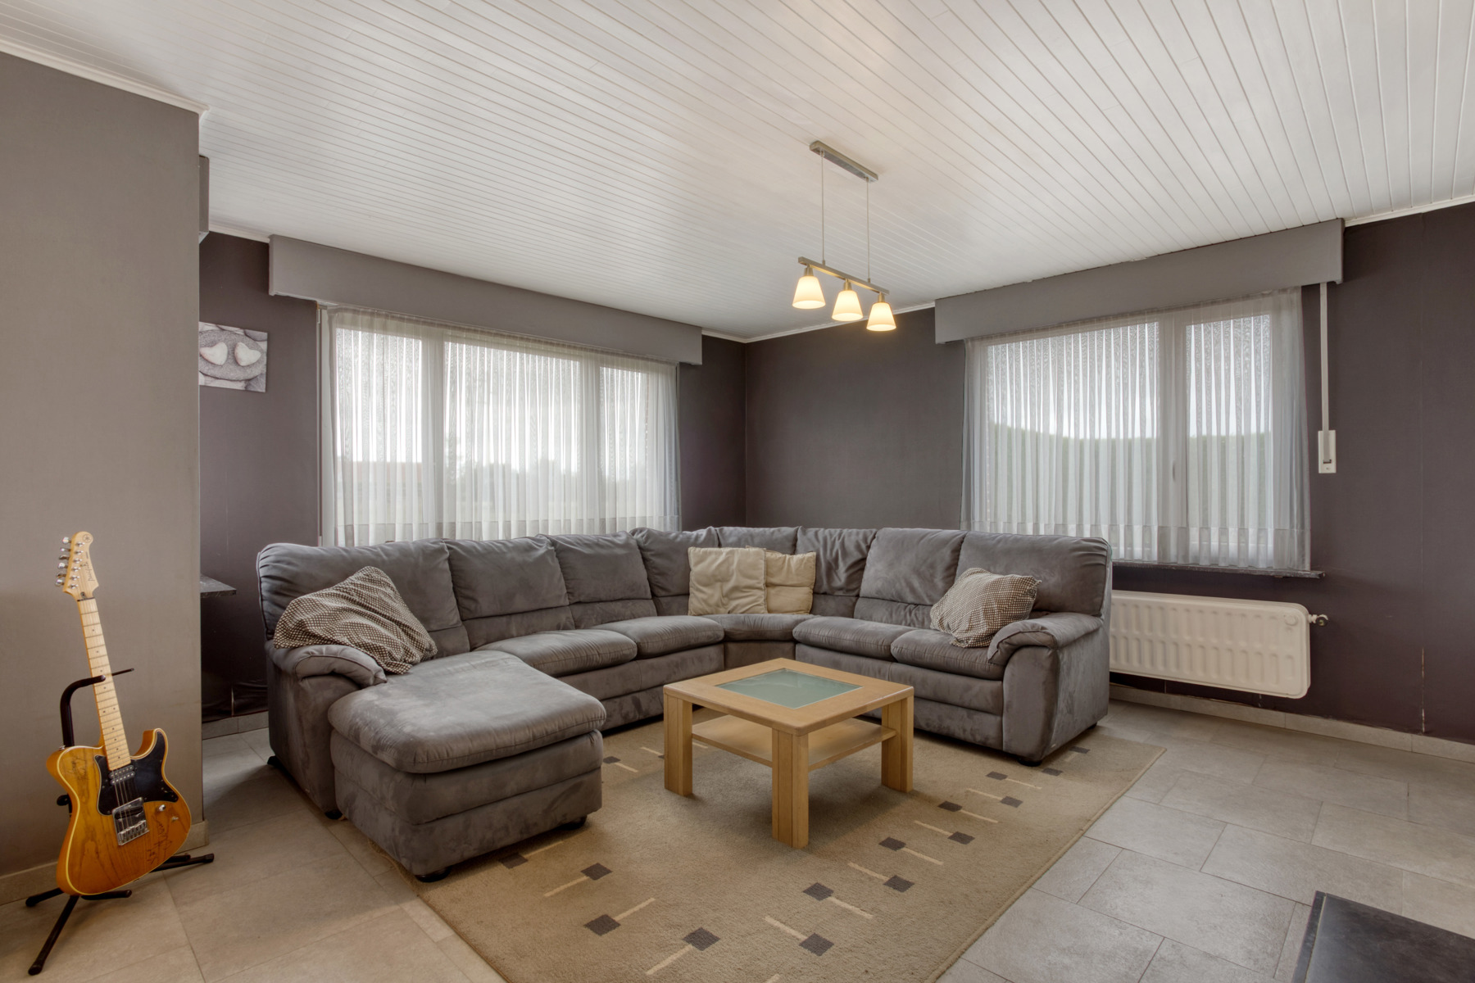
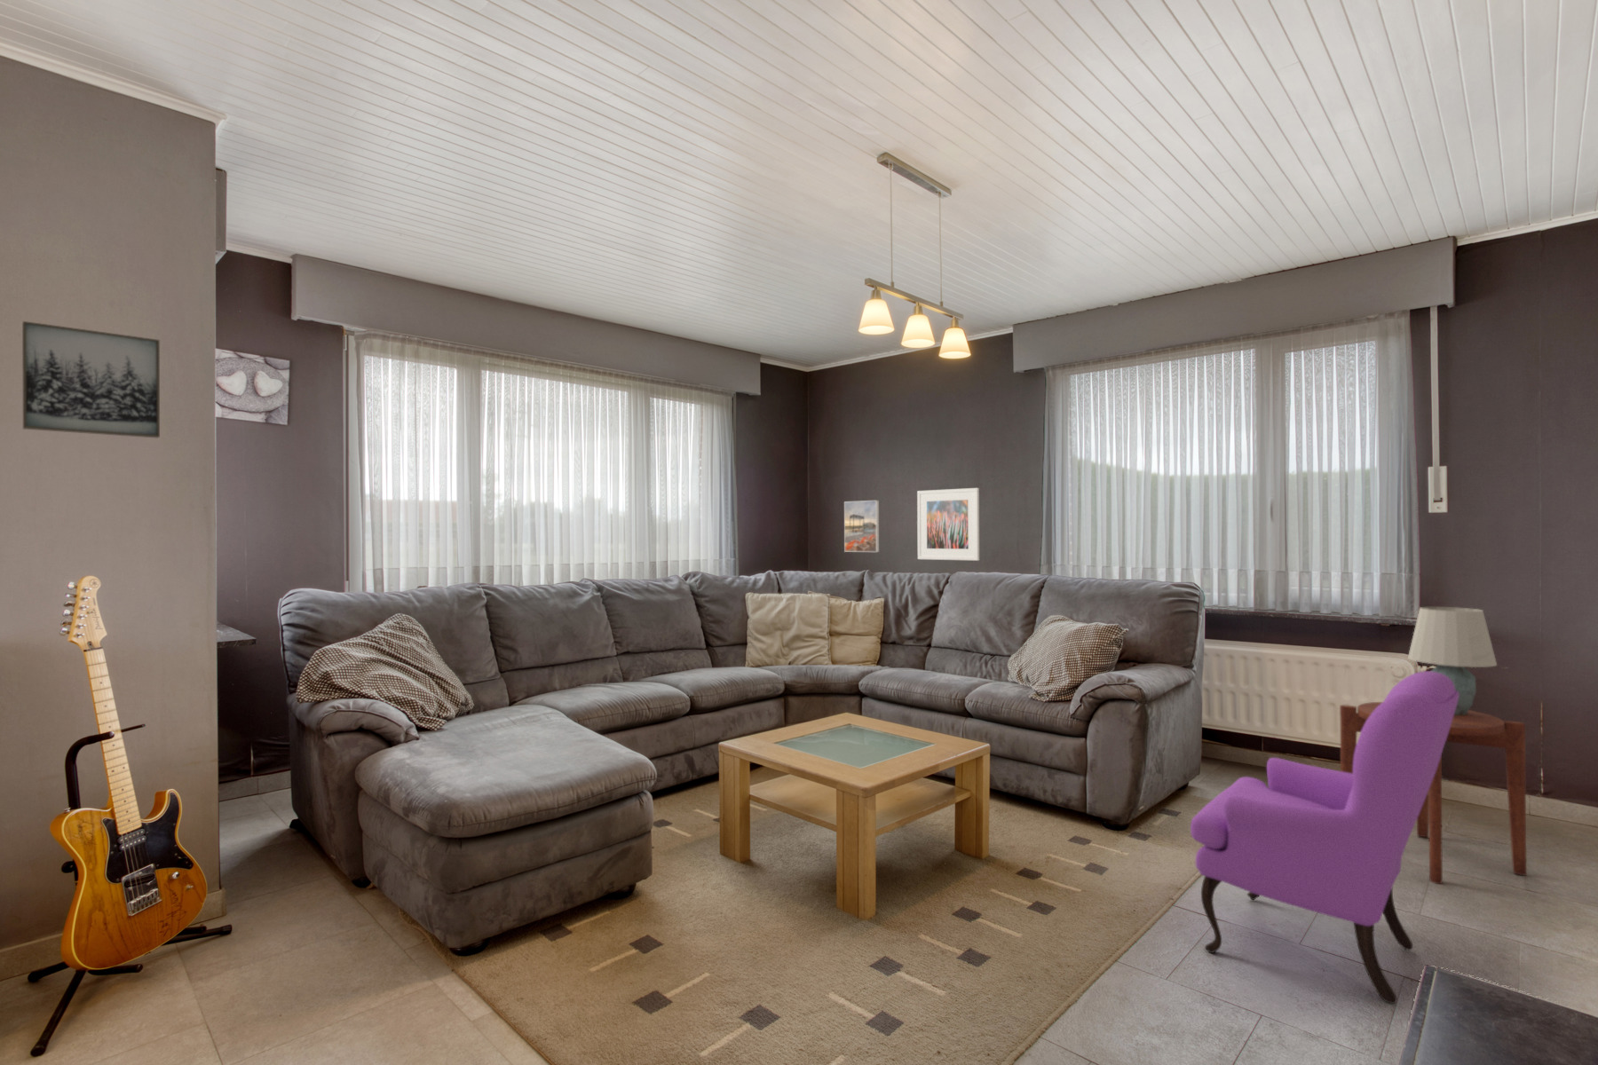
+ armchair [1190,670,1459,1004]
+ wall art [21,321,161,440]
+ table lamp [1407,606,1498,716]
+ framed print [843,499,880,553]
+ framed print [917,487,980,562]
+ side table [1339,701,1527,884]
